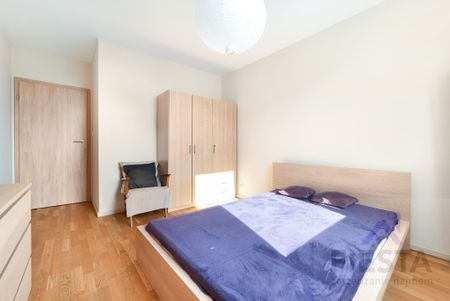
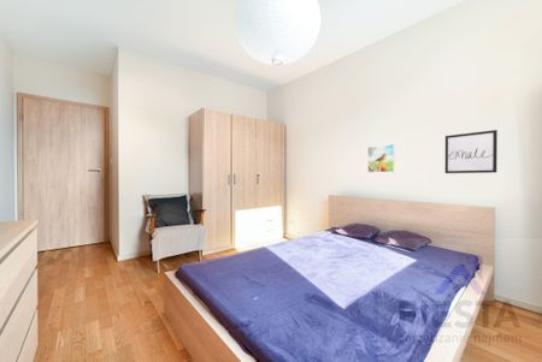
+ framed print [366,143,396,173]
+ wall art [444,129,499,174]
